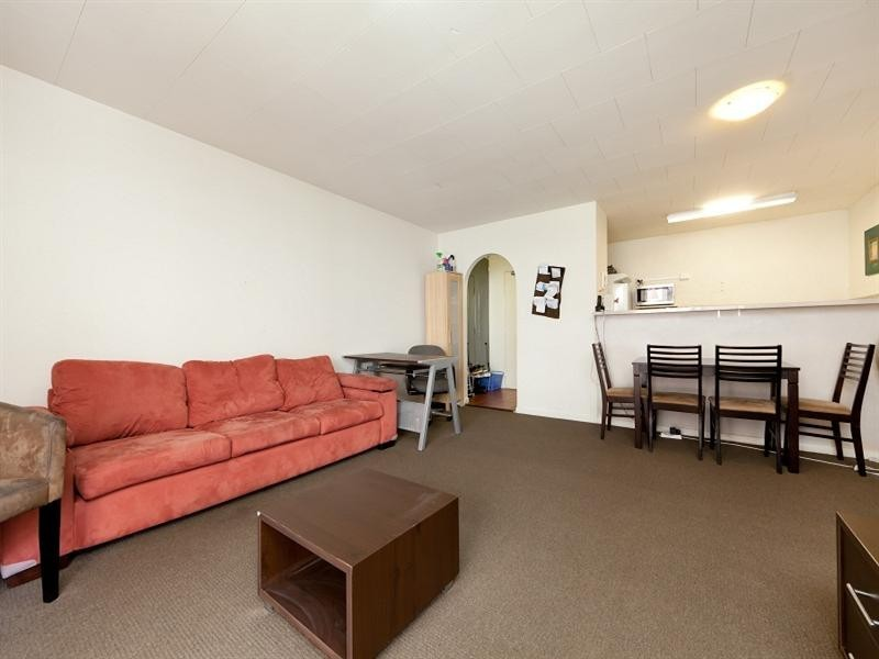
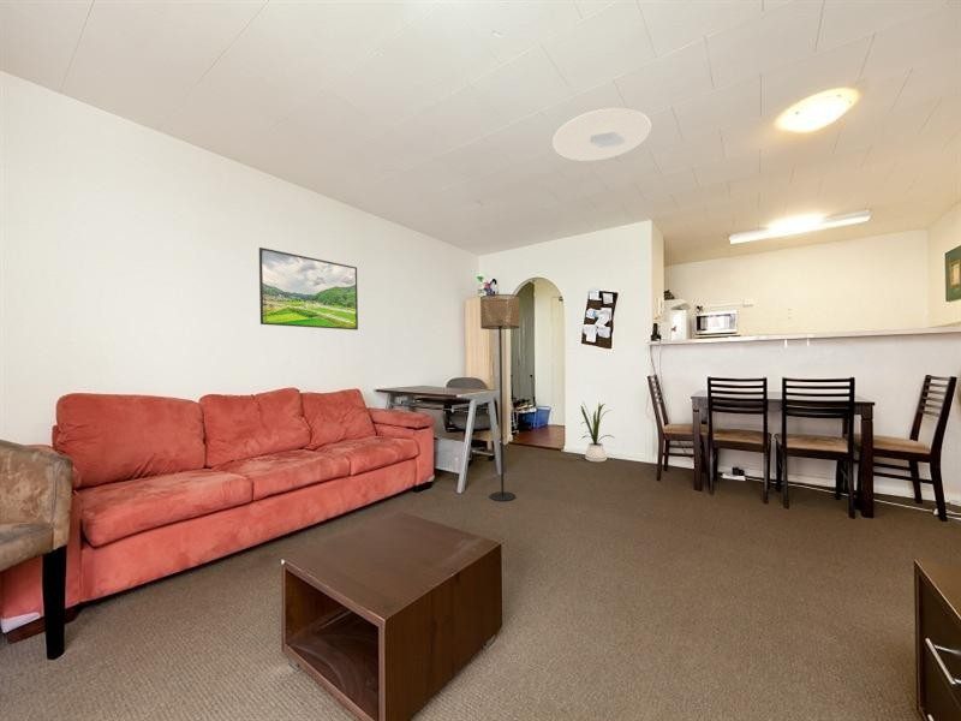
+ floor lamp [479,293,521,502]
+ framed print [258,246,359,330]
+ ceiling light [551,107,652,162]
+ house plant [580,403,616,463]
